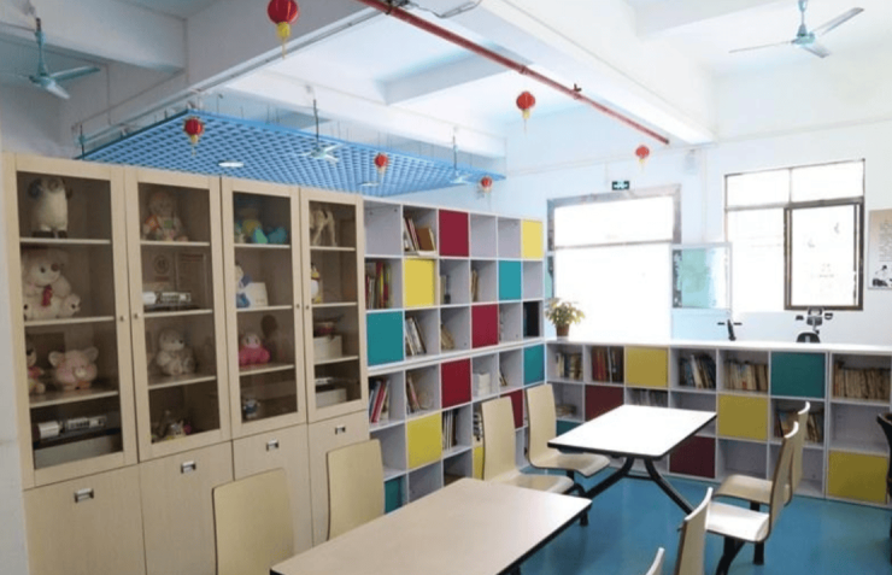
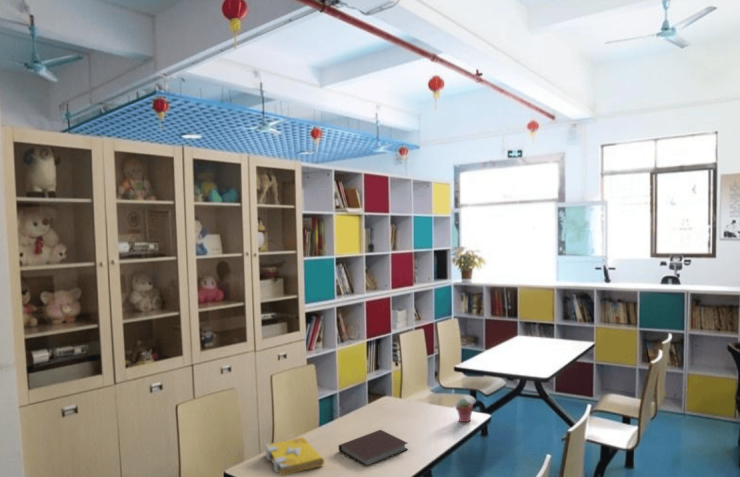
+ spell book [264,436,325,477]
+ notebook [338,429,409,467]
+ potted succulent [455,398,474,423]
